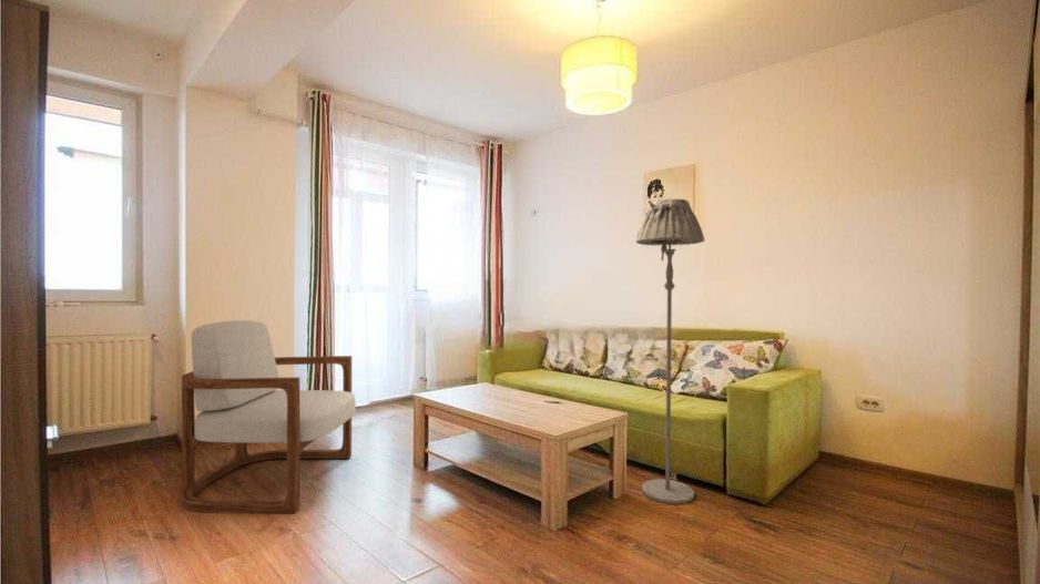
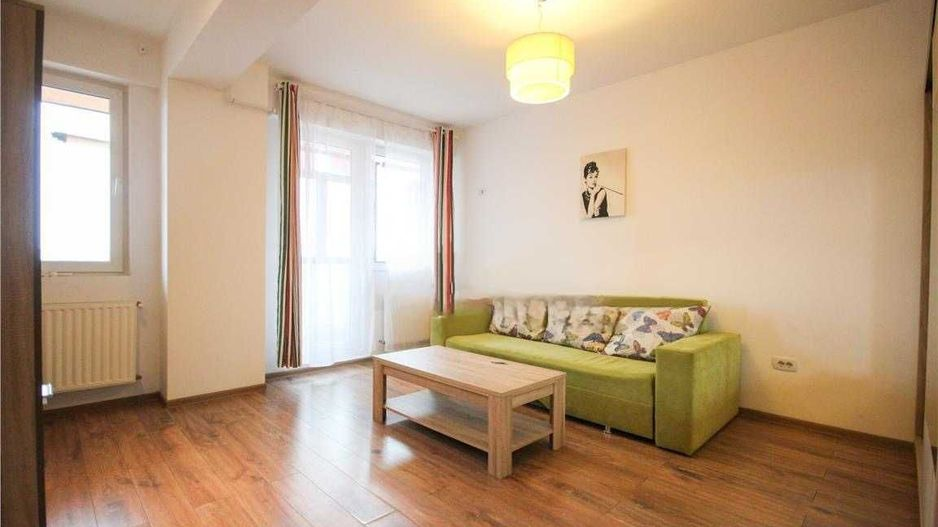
- armchair [181,319,357,514]
- floor lamp [635,197,706,505]
